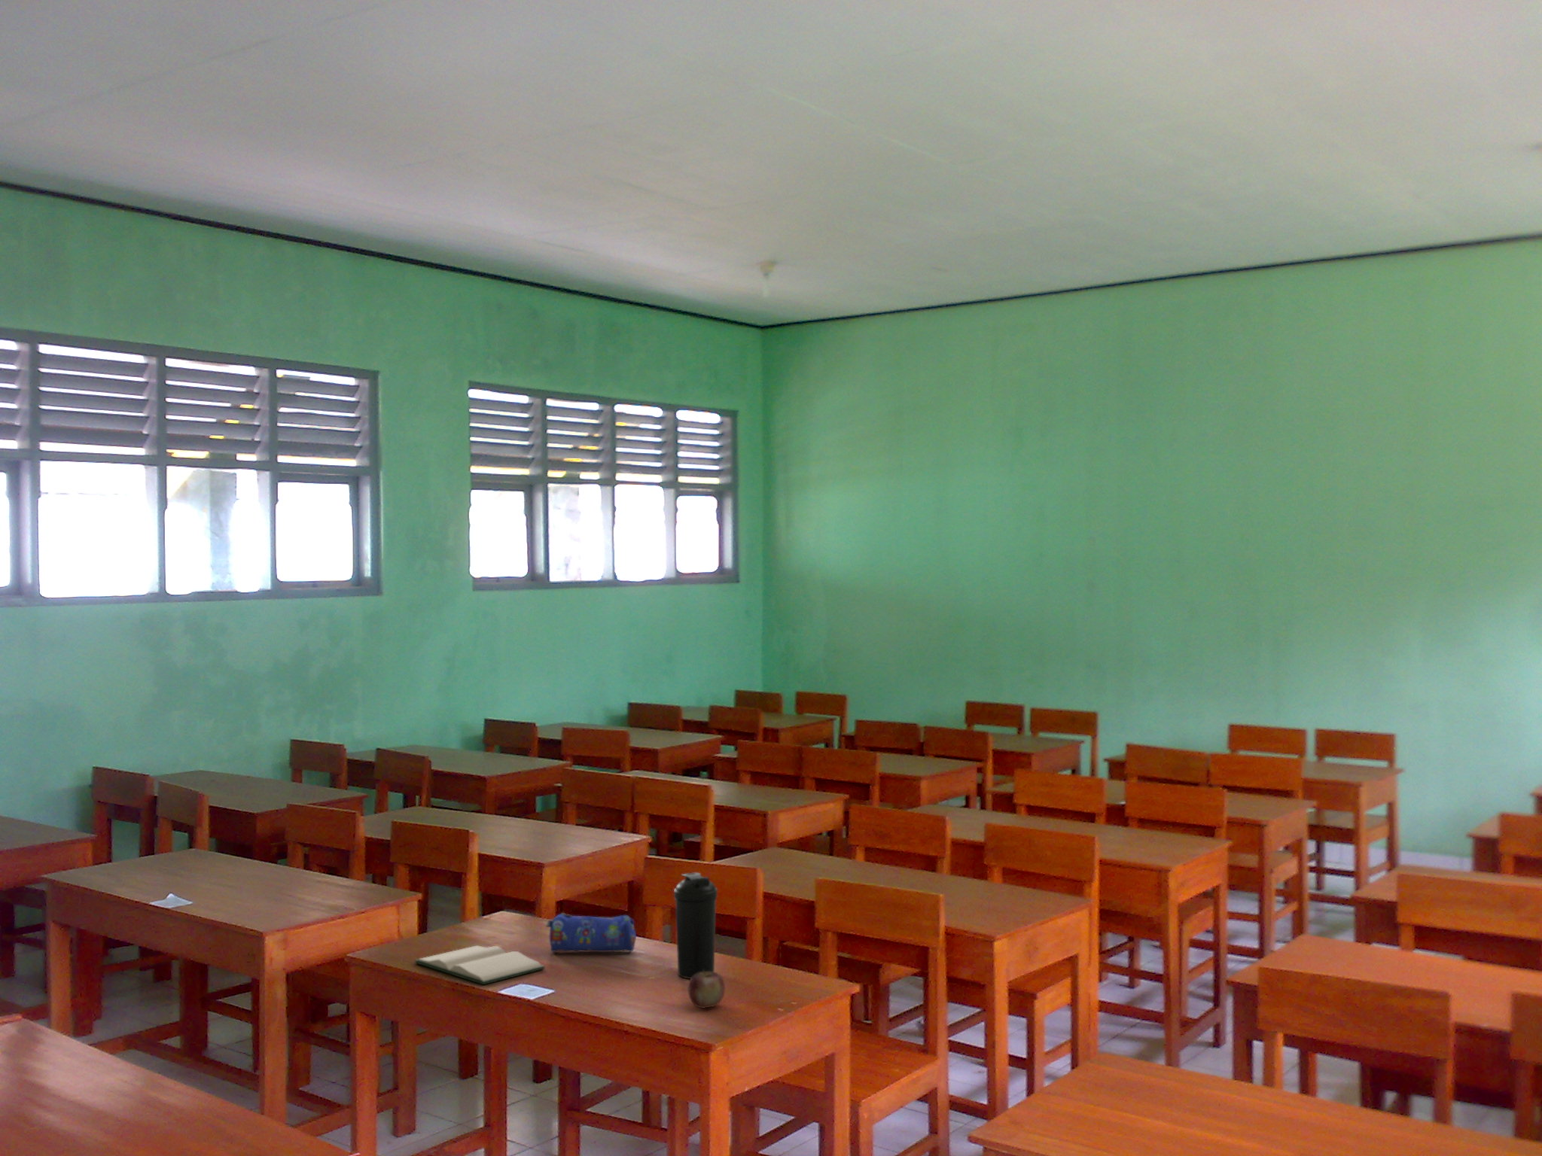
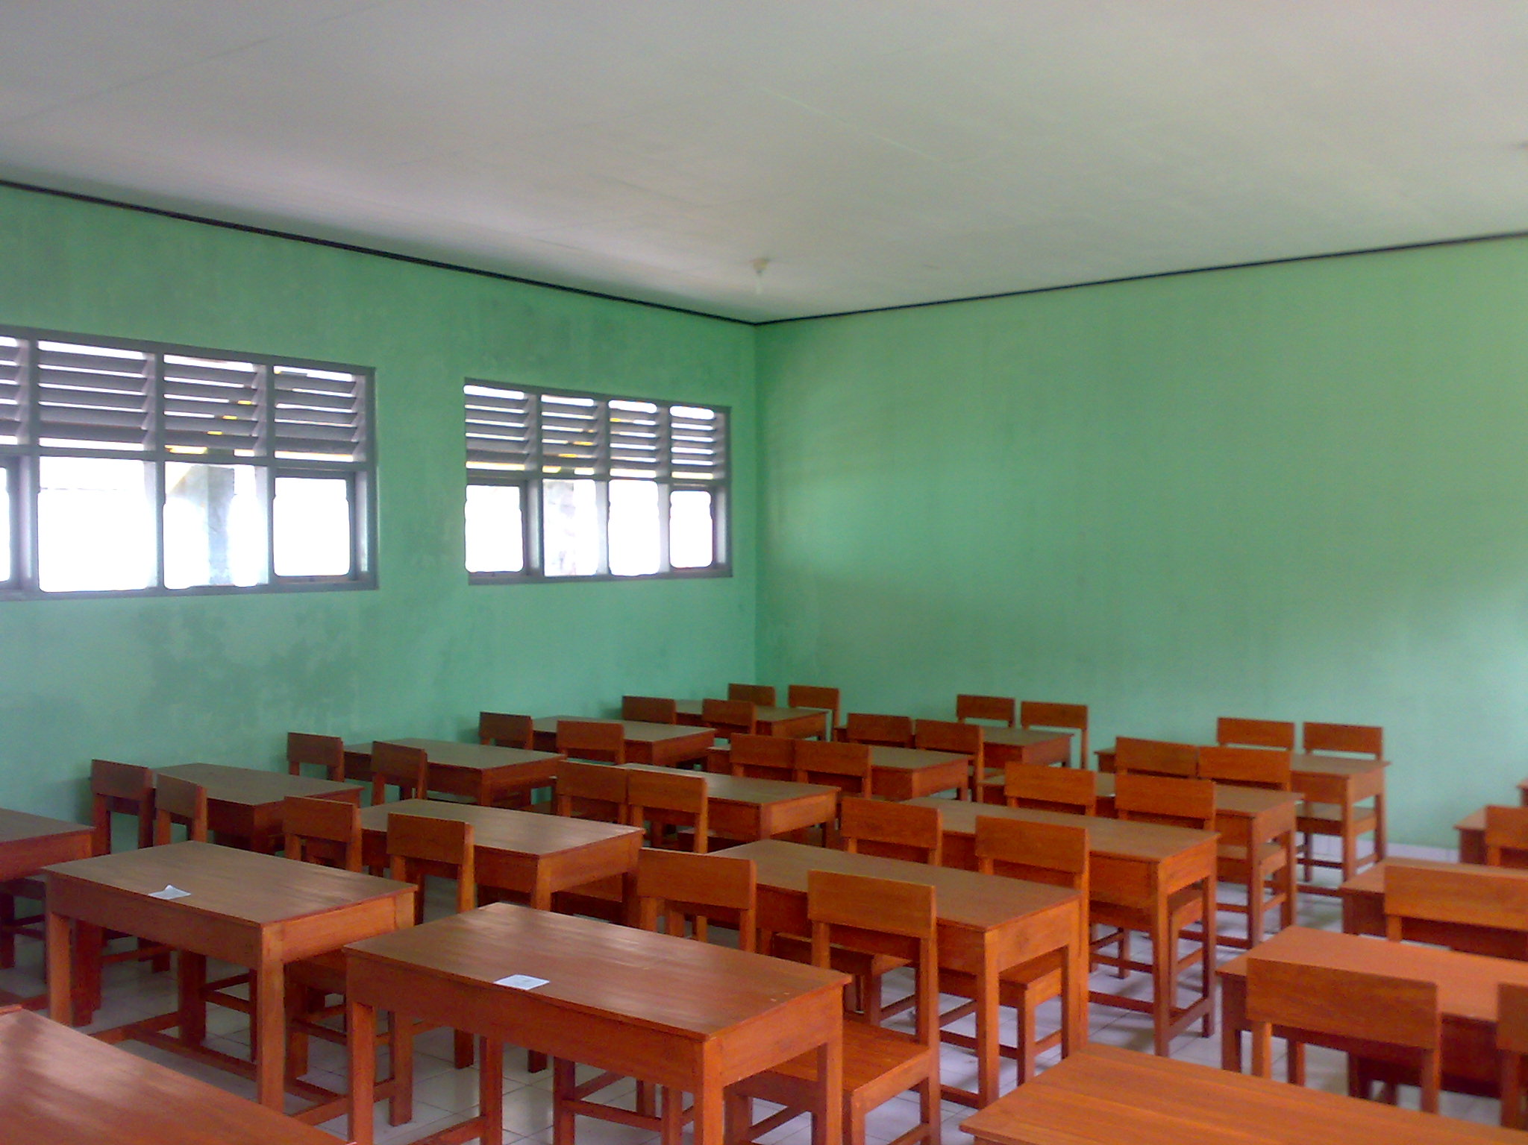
- apple [687,969,726,1009]
- water bottle [673,872,719,979]
- hardback book [414,945,545,985]
- pencil case [545,912,637,953]
